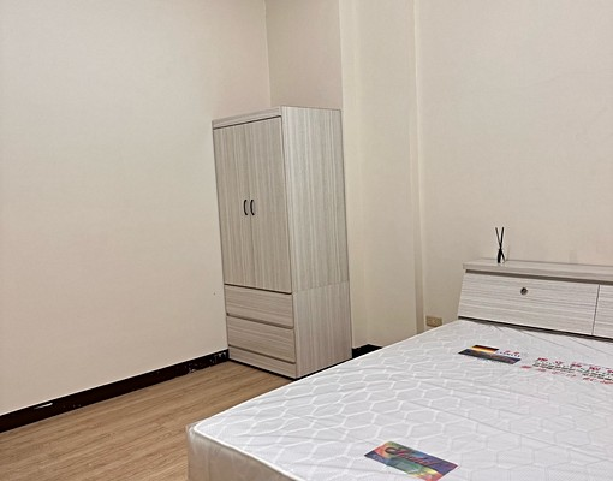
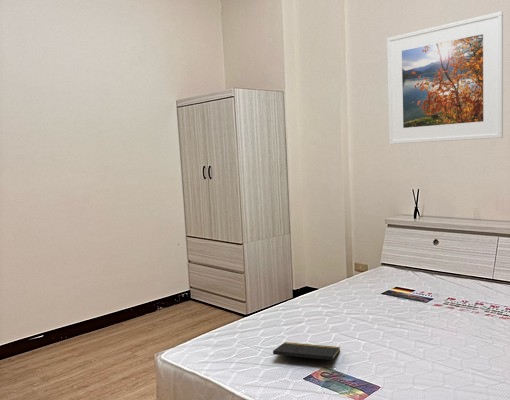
+ notepad [272,341,341,367]
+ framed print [386,11,504,145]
